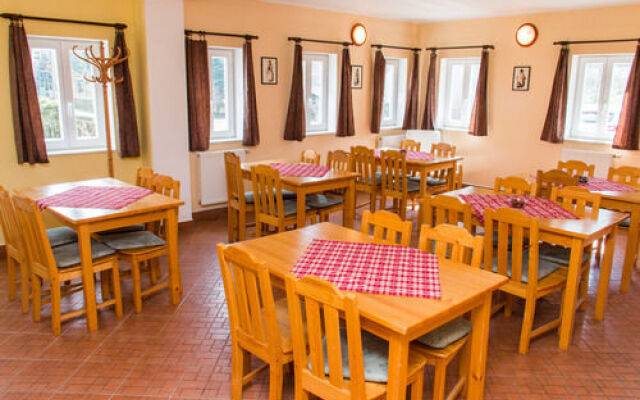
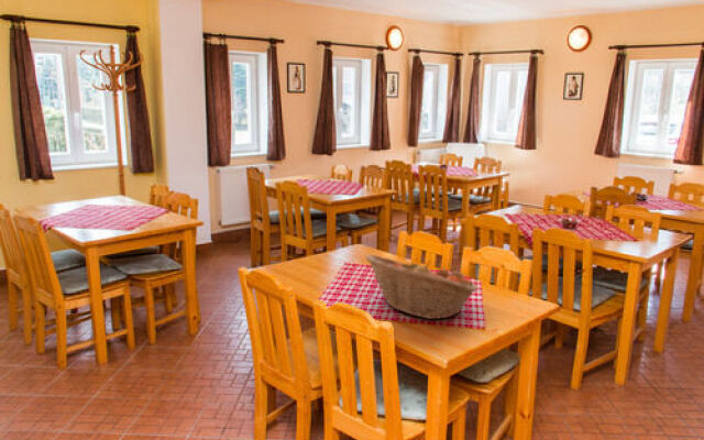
+ fruit basket [364,254,480,320]
